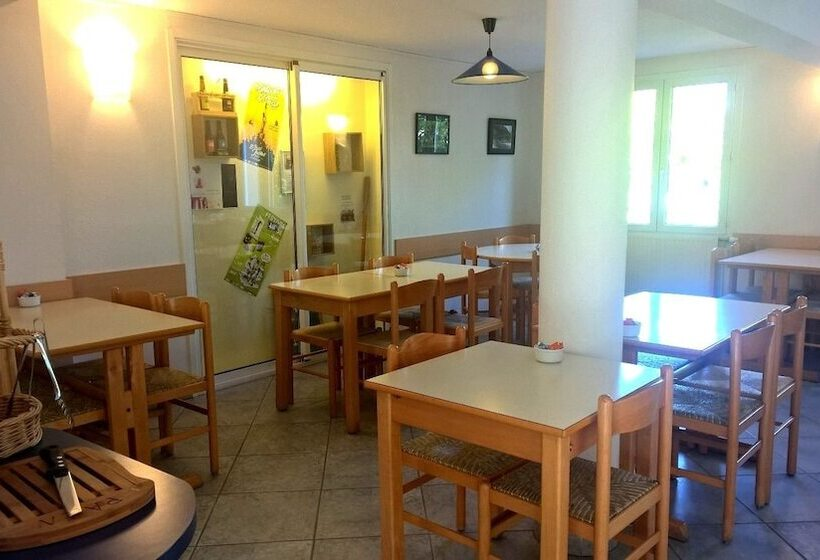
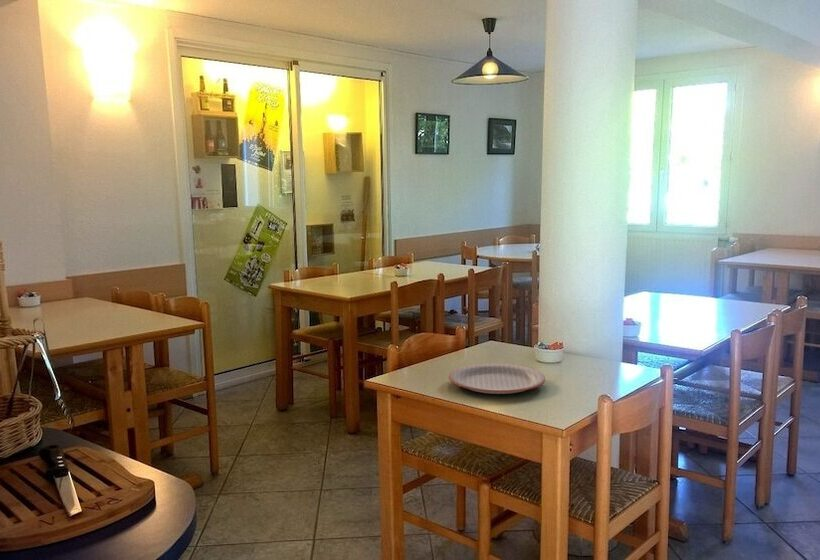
+ plate [448,362,546,395]
